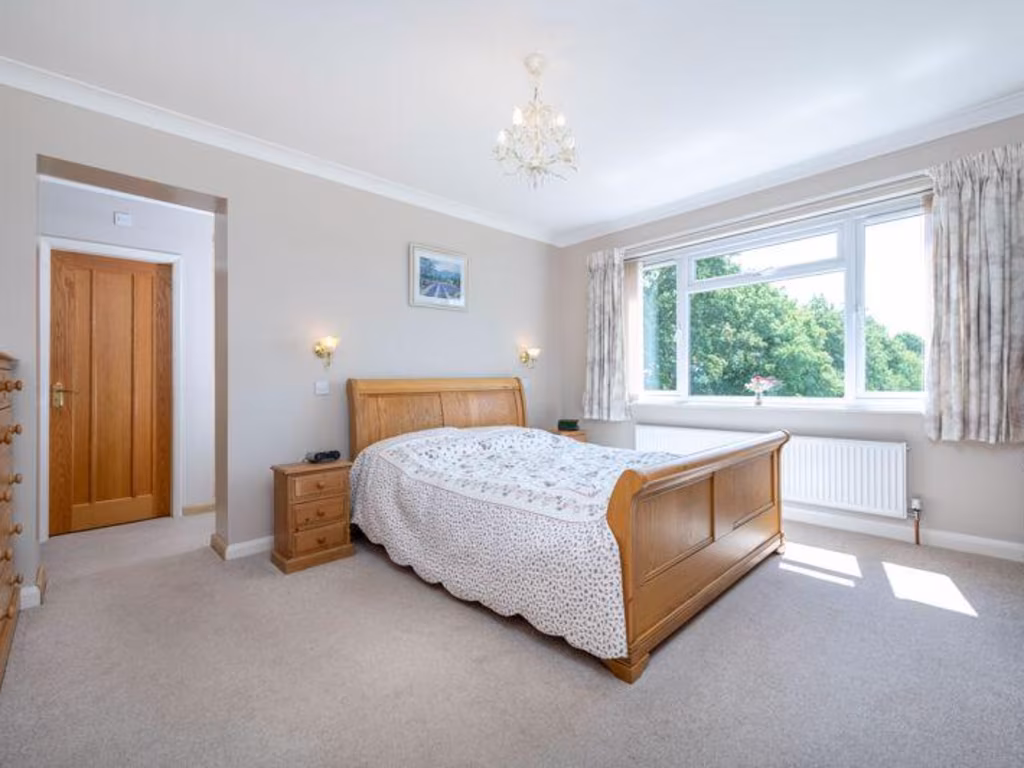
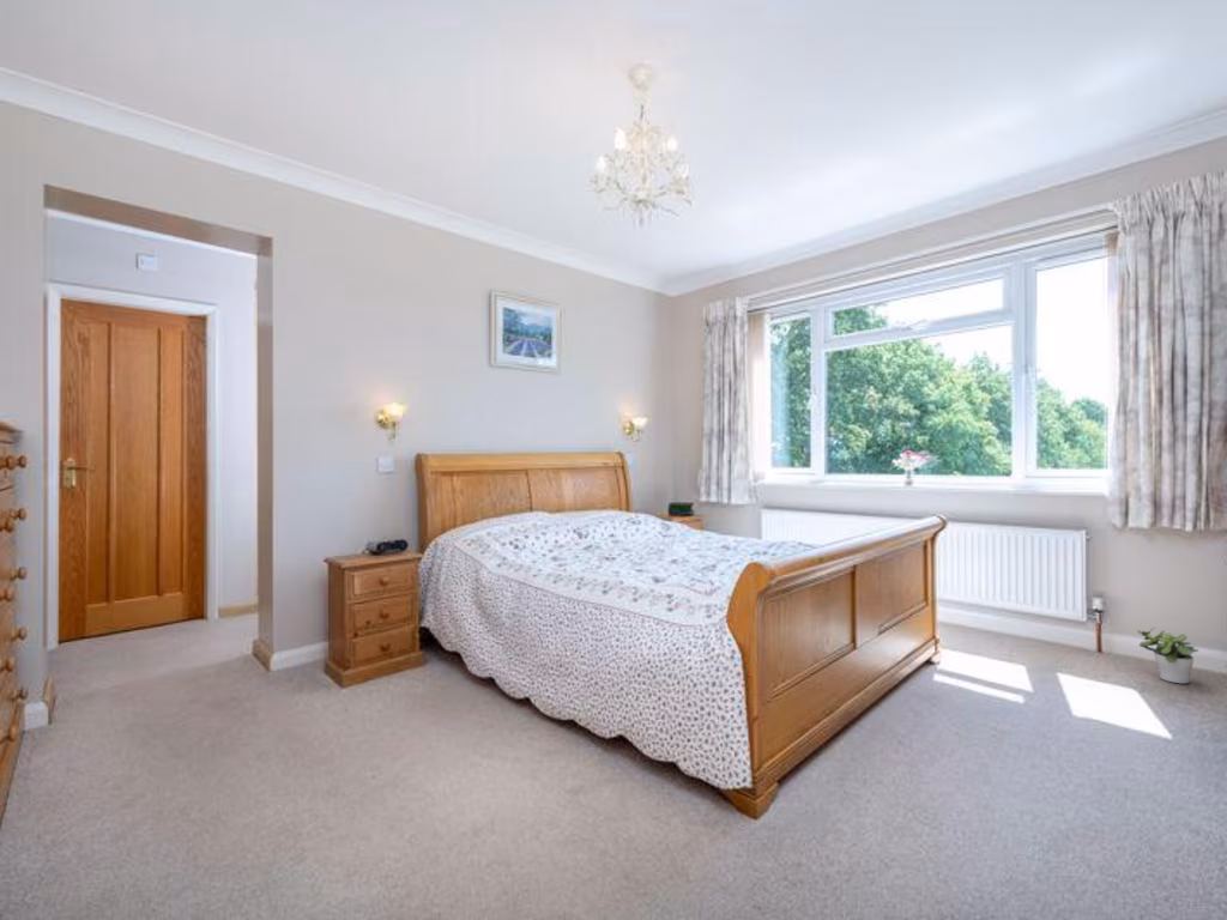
+ potted plant [1136,627,1199,685]
